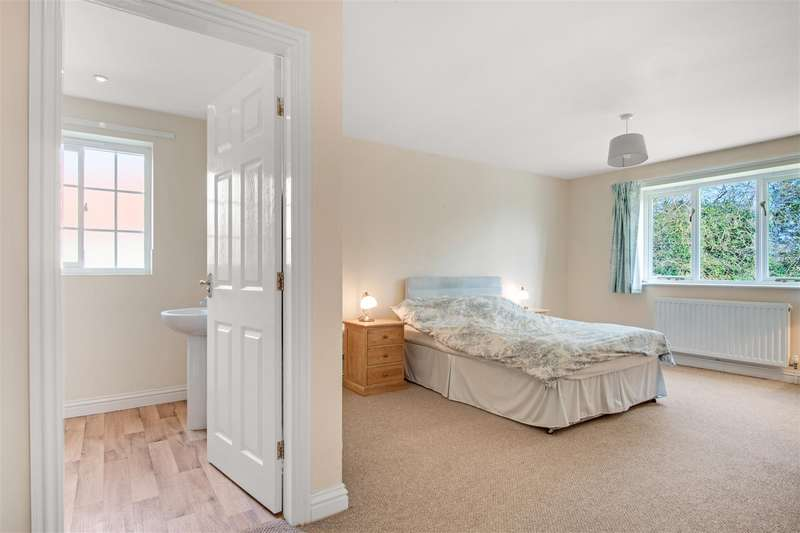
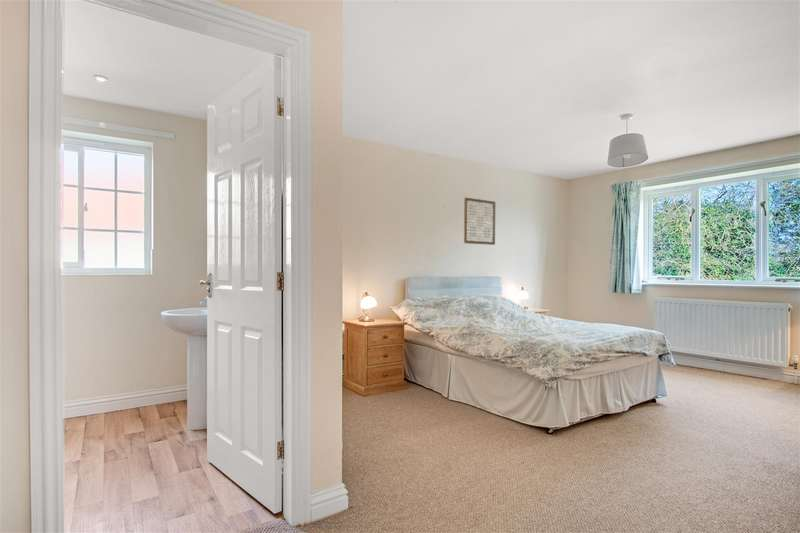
+ wall art [463,196,496,246]
